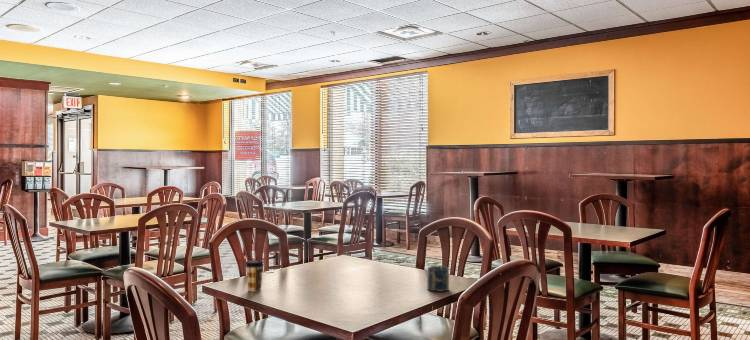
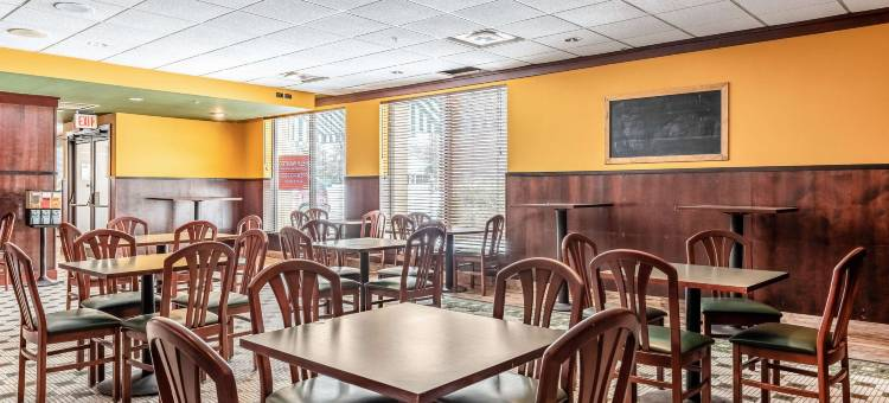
- coffee cup [244,259,265,293]
- cup [426,265,450,293]
